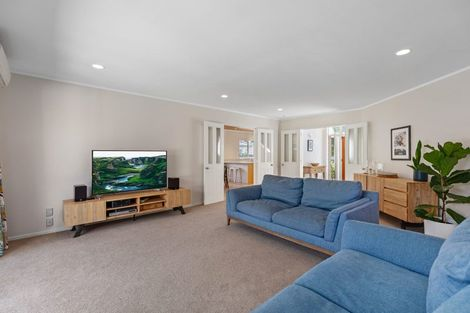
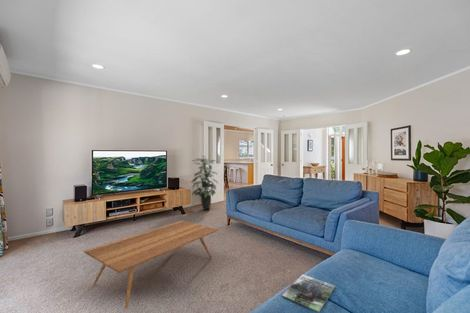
+ magazine [281,273,336,313]
+ indoor plant [190,155,219,210]
+ coffee table [82,220,219,310]
